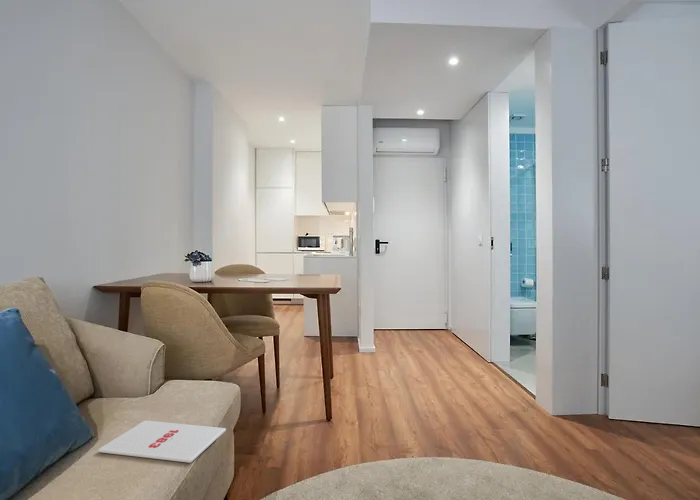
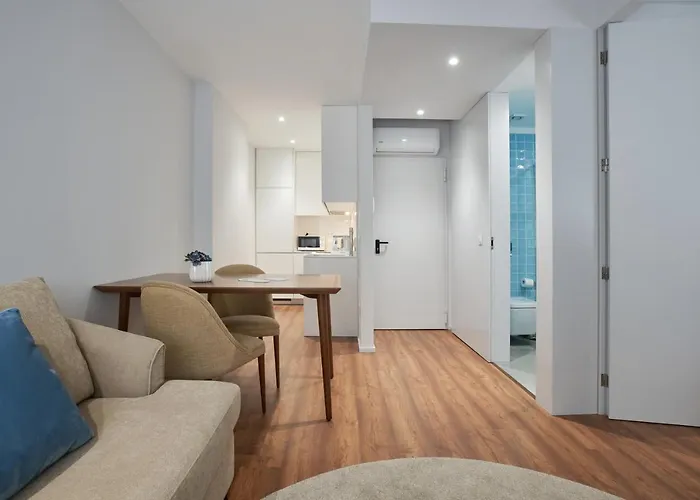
- magazine [97,420,227,464]
